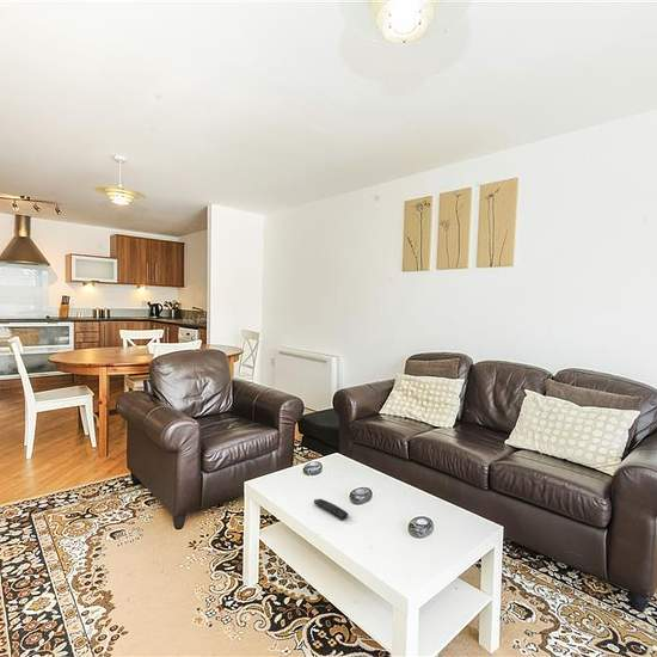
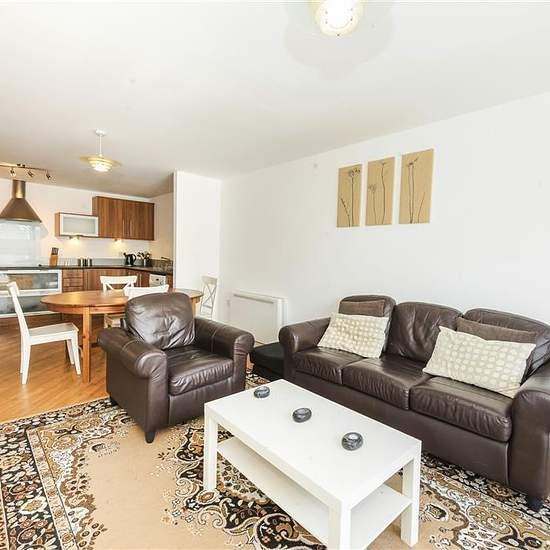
- remote control [313,498,349,521]
